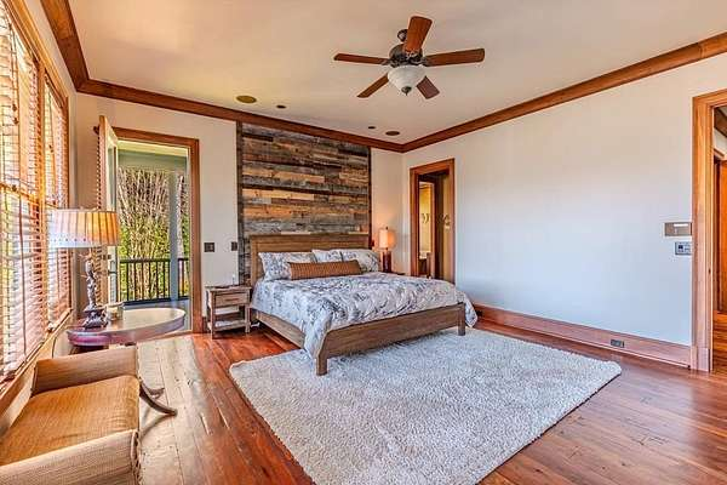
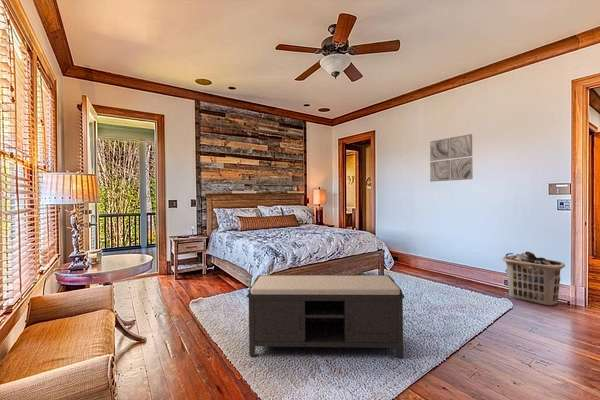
+ wall art [429,133,474,183]
+ clothes hamper [501,251,566,307]
+ bench [246,274,405,359]
